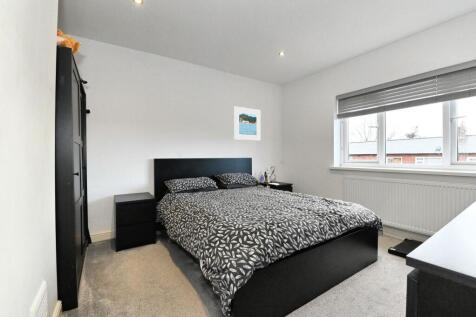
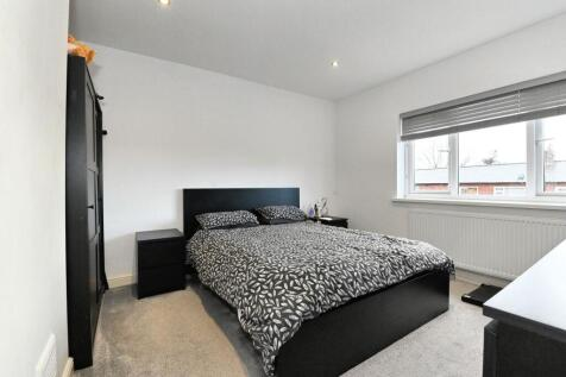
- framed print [233,106,262,141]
